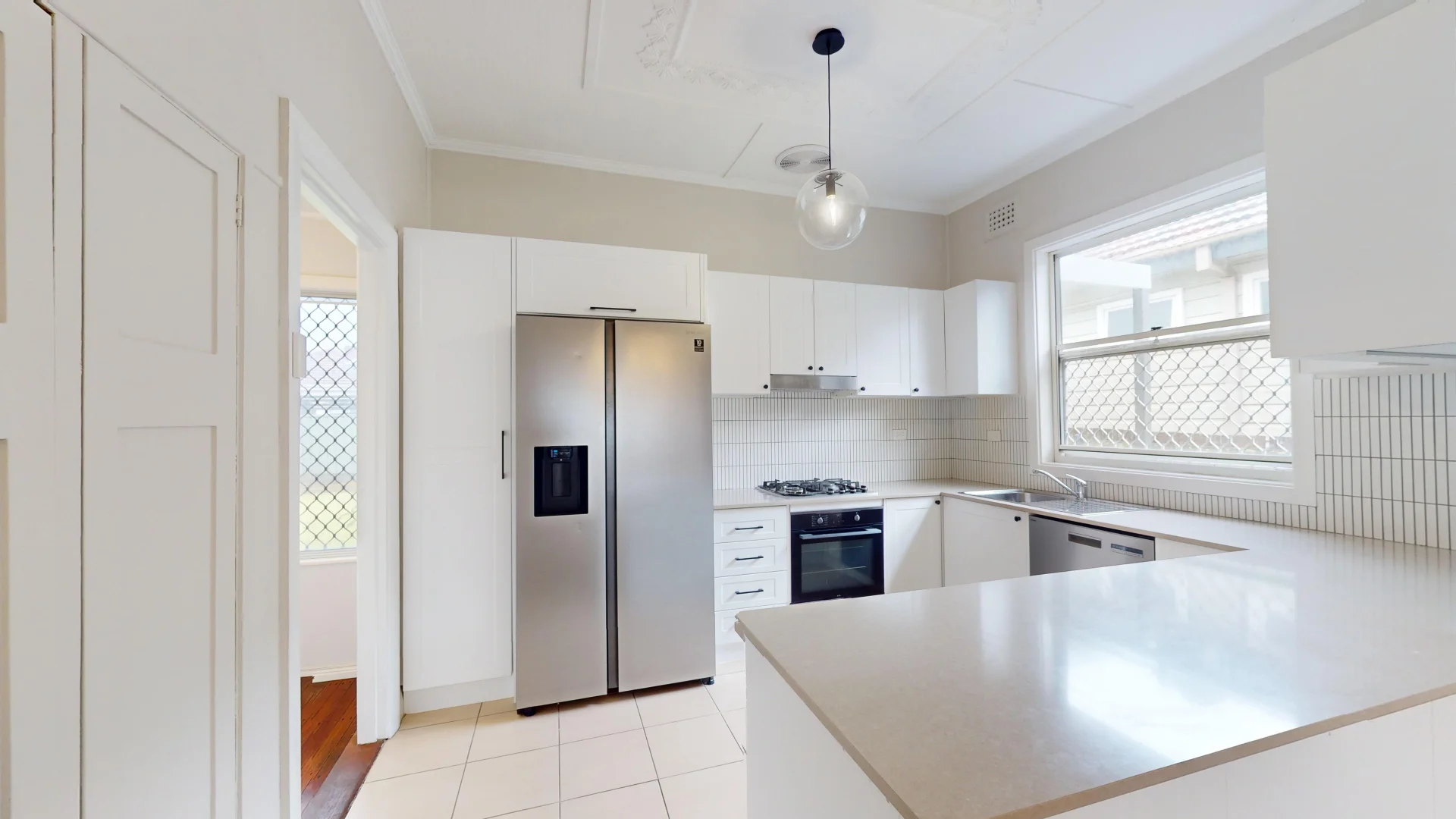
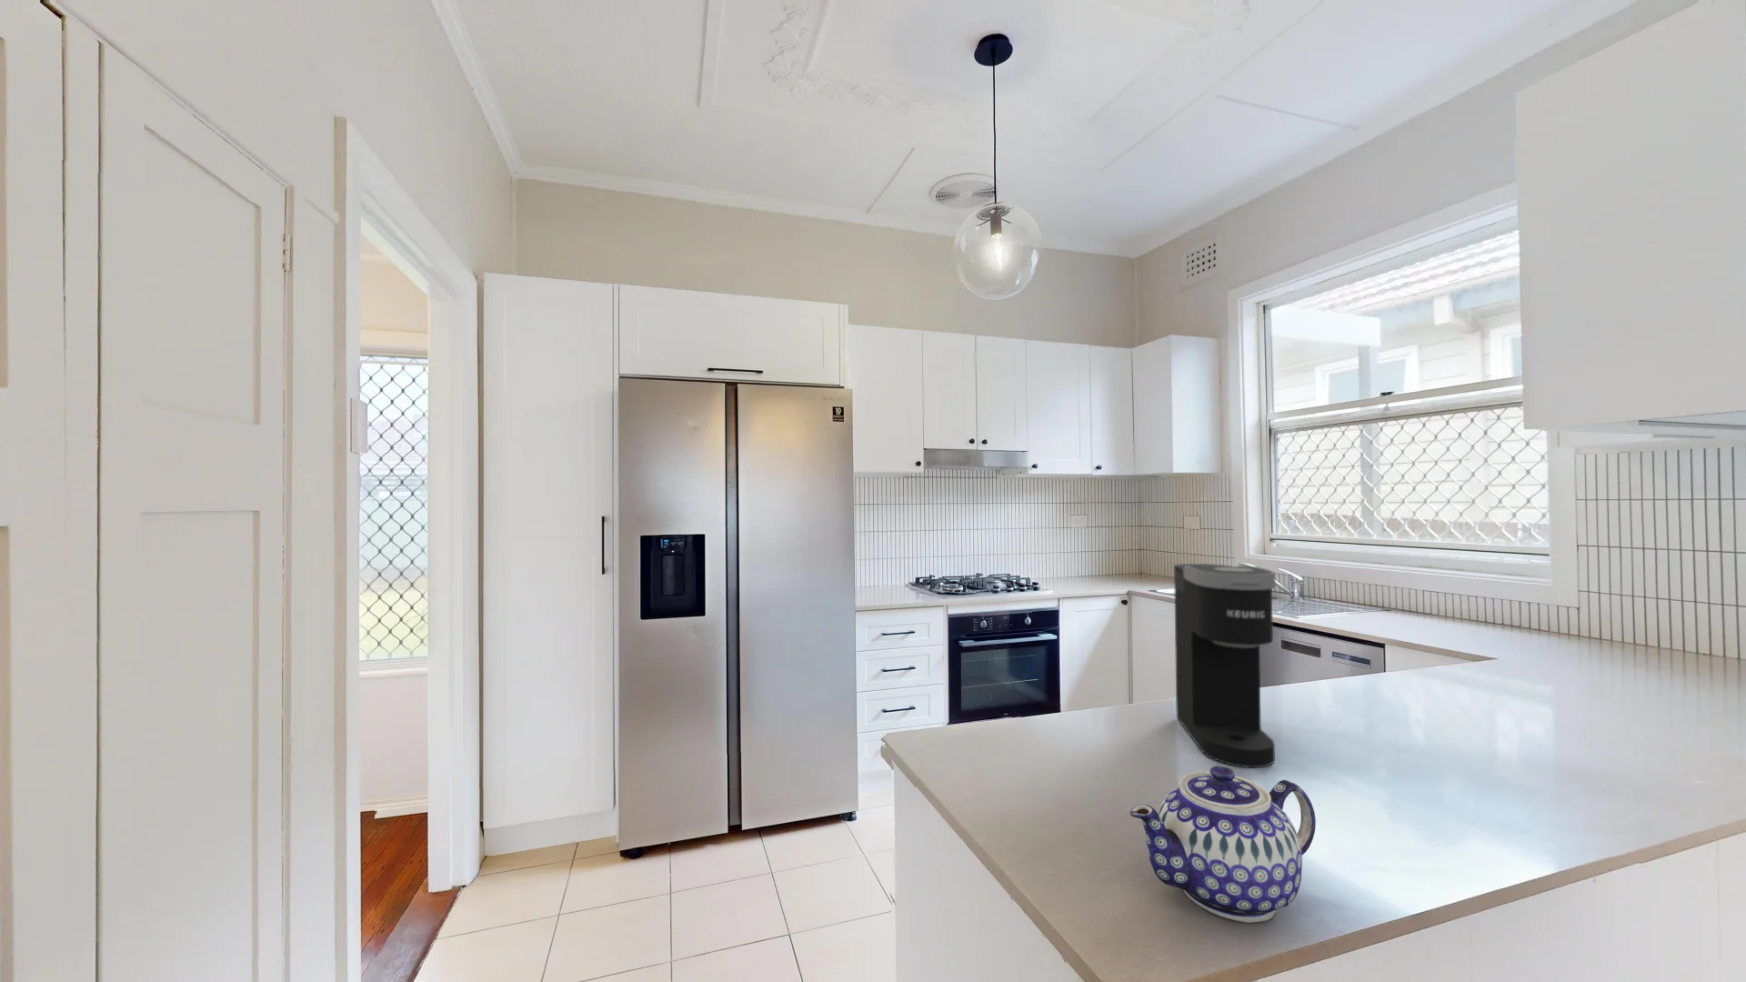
+ teapot [1130,765,1317,923]
+ coffee maker [1173,562,1277,769]
